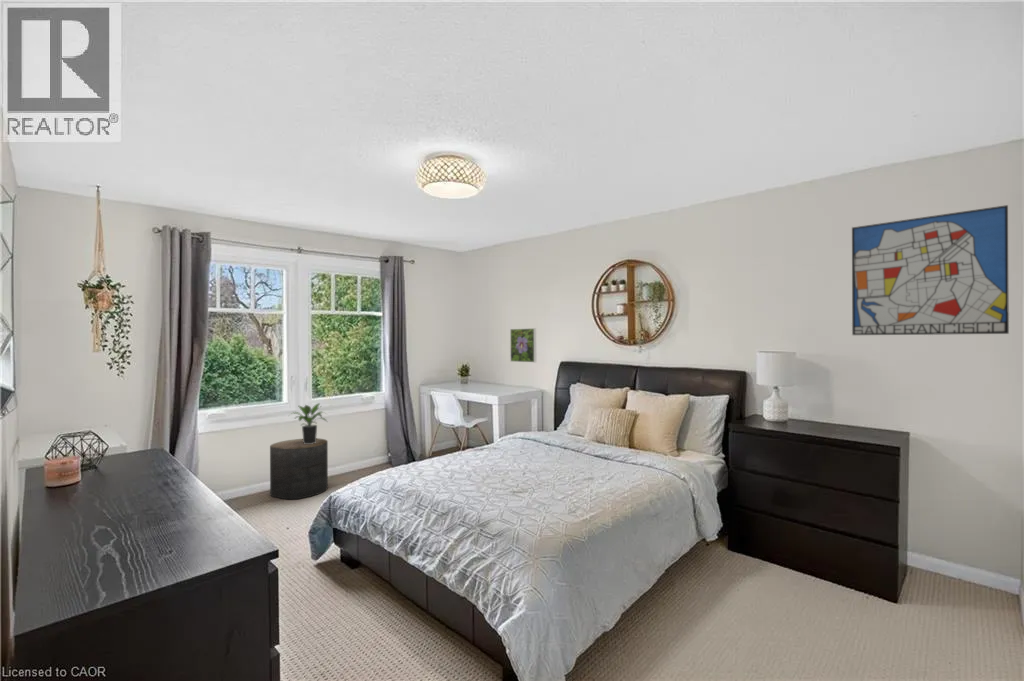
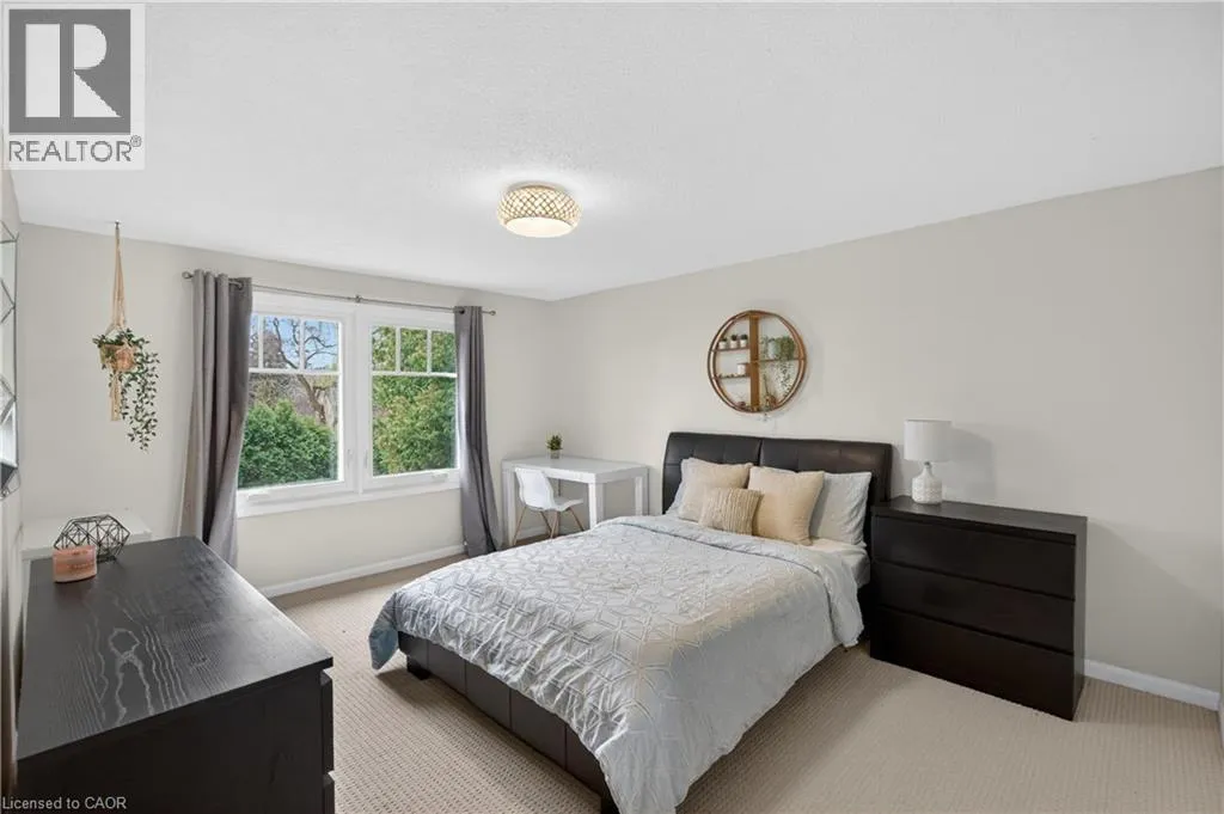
- stool [269,437,329,500]
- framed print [509,327,537,363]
- wall art [851,204,1010,336]
- potted plant [289,402,328,444]
